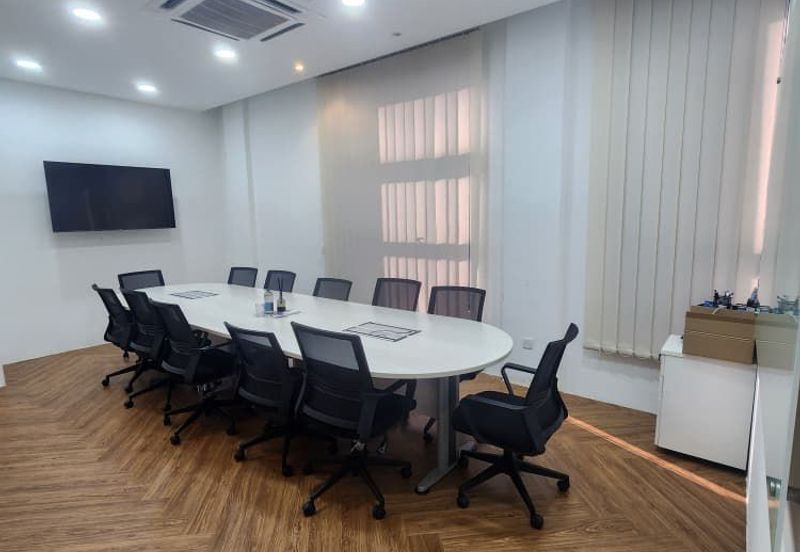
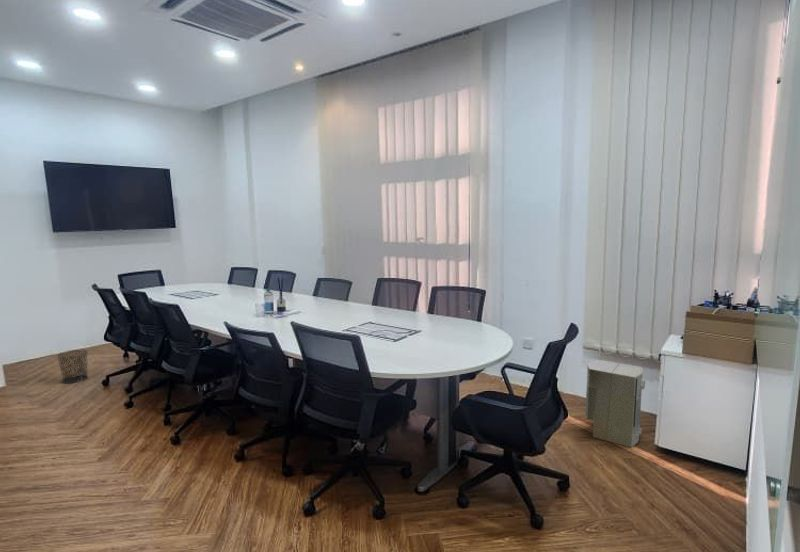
+ waste bin [56,349,89,384]
+ air purifier [585,359,646,448]
